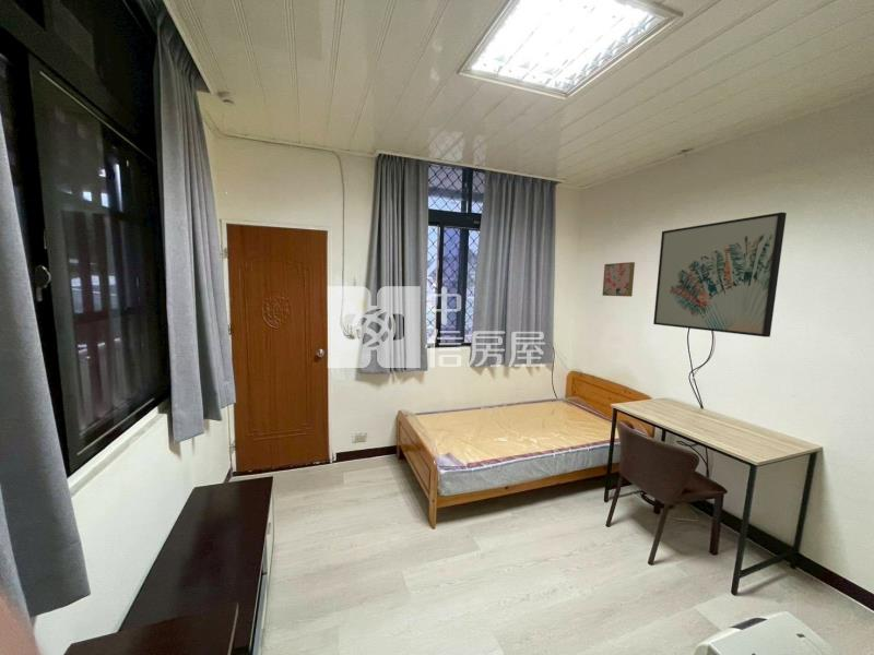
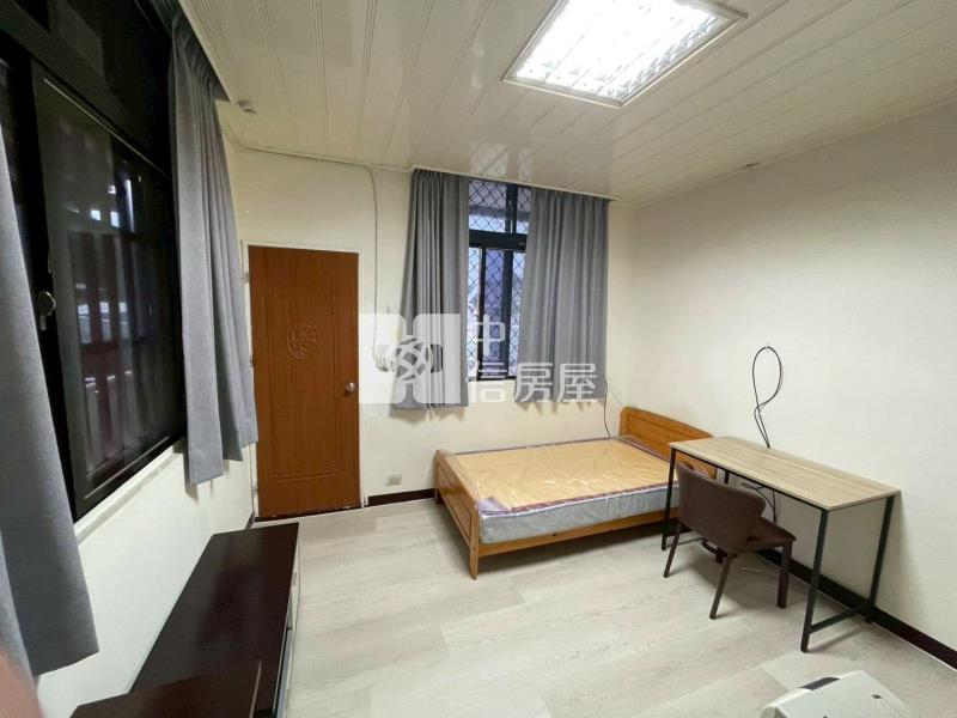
- wall art [652,211,788,338]
- wall art [601,261,636,298]
